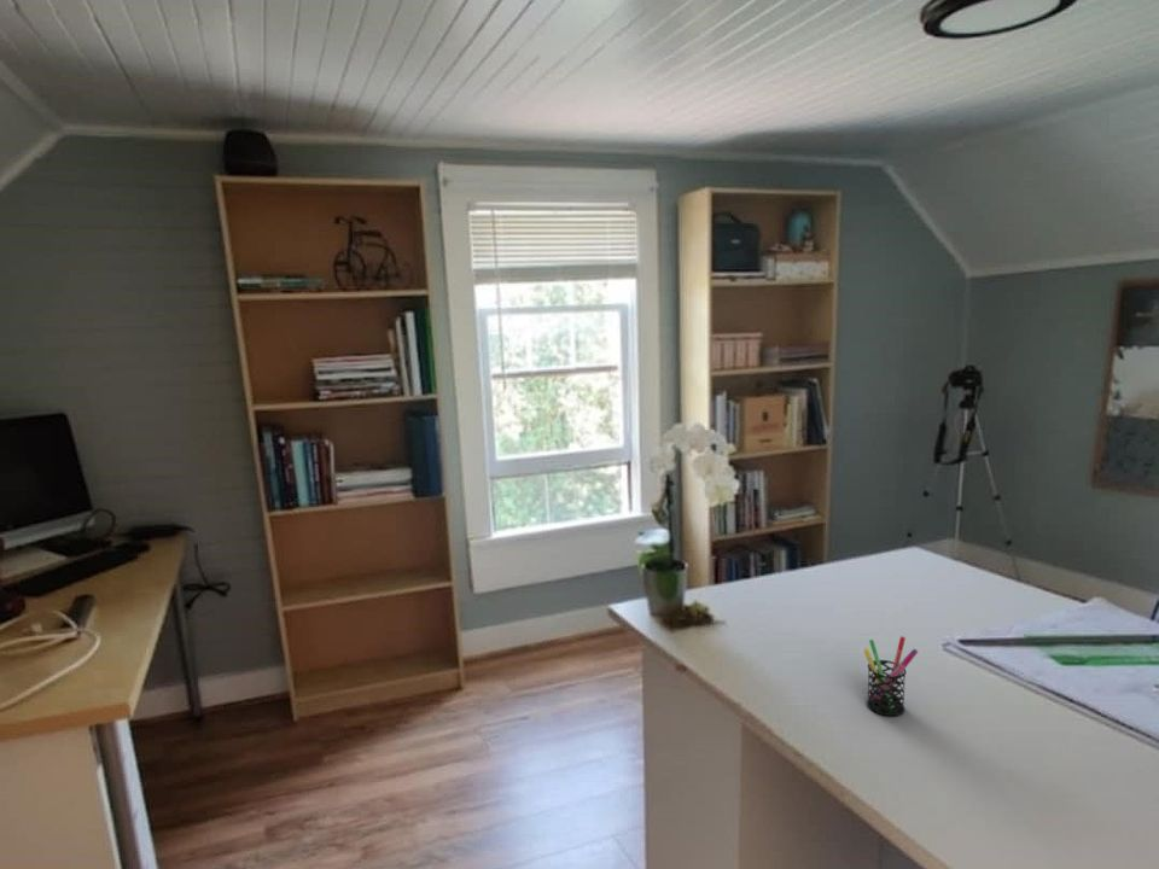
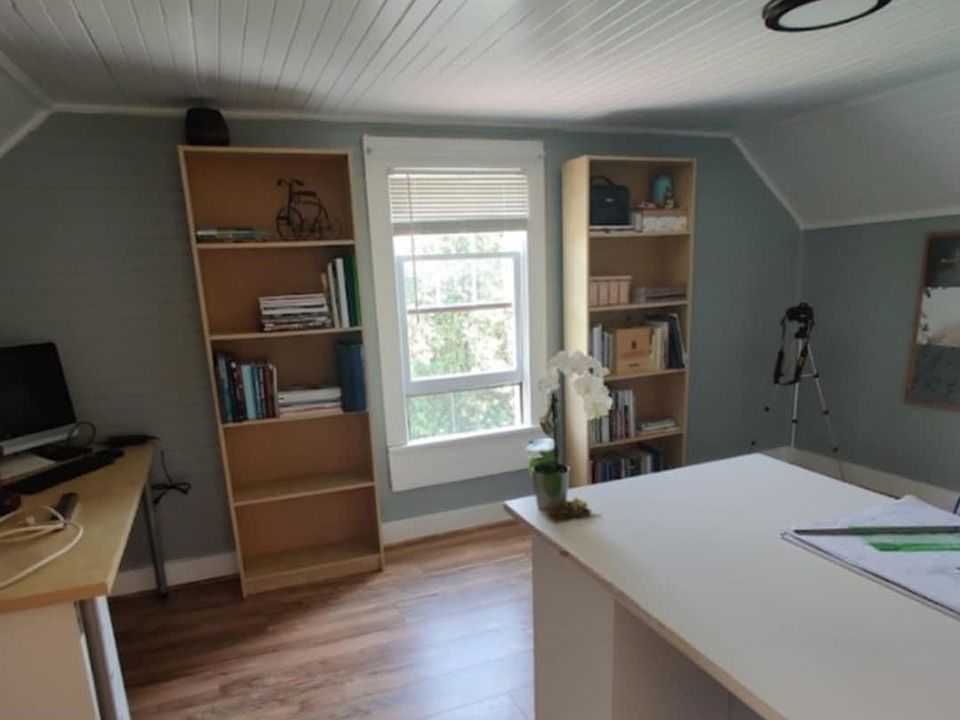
- pen holder [862,635,919,717]
